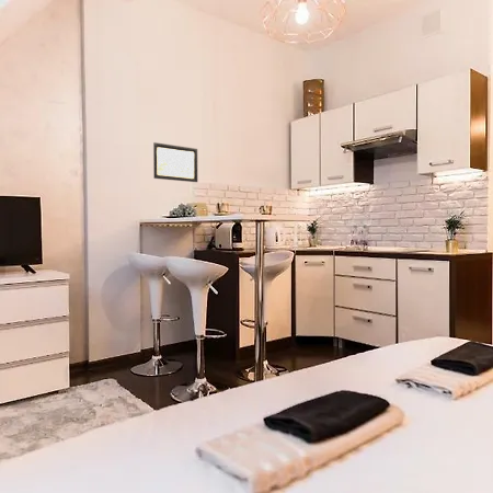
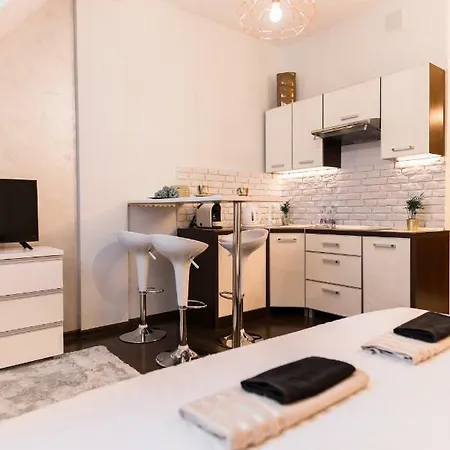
- wall art [152,141,198,183]
